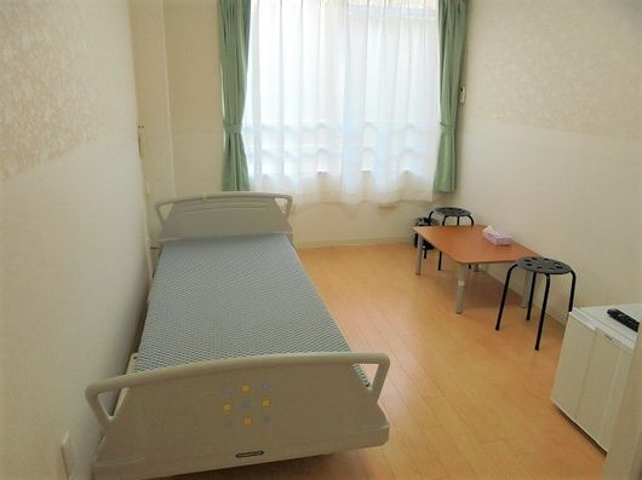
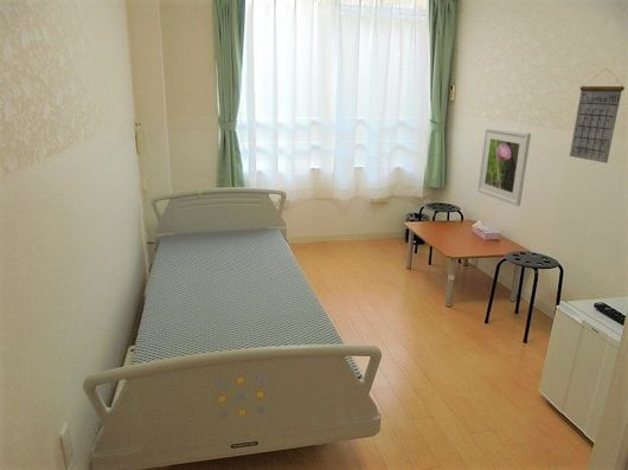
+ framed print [476,127,532,207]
+ calendar [569,69,626,165]
